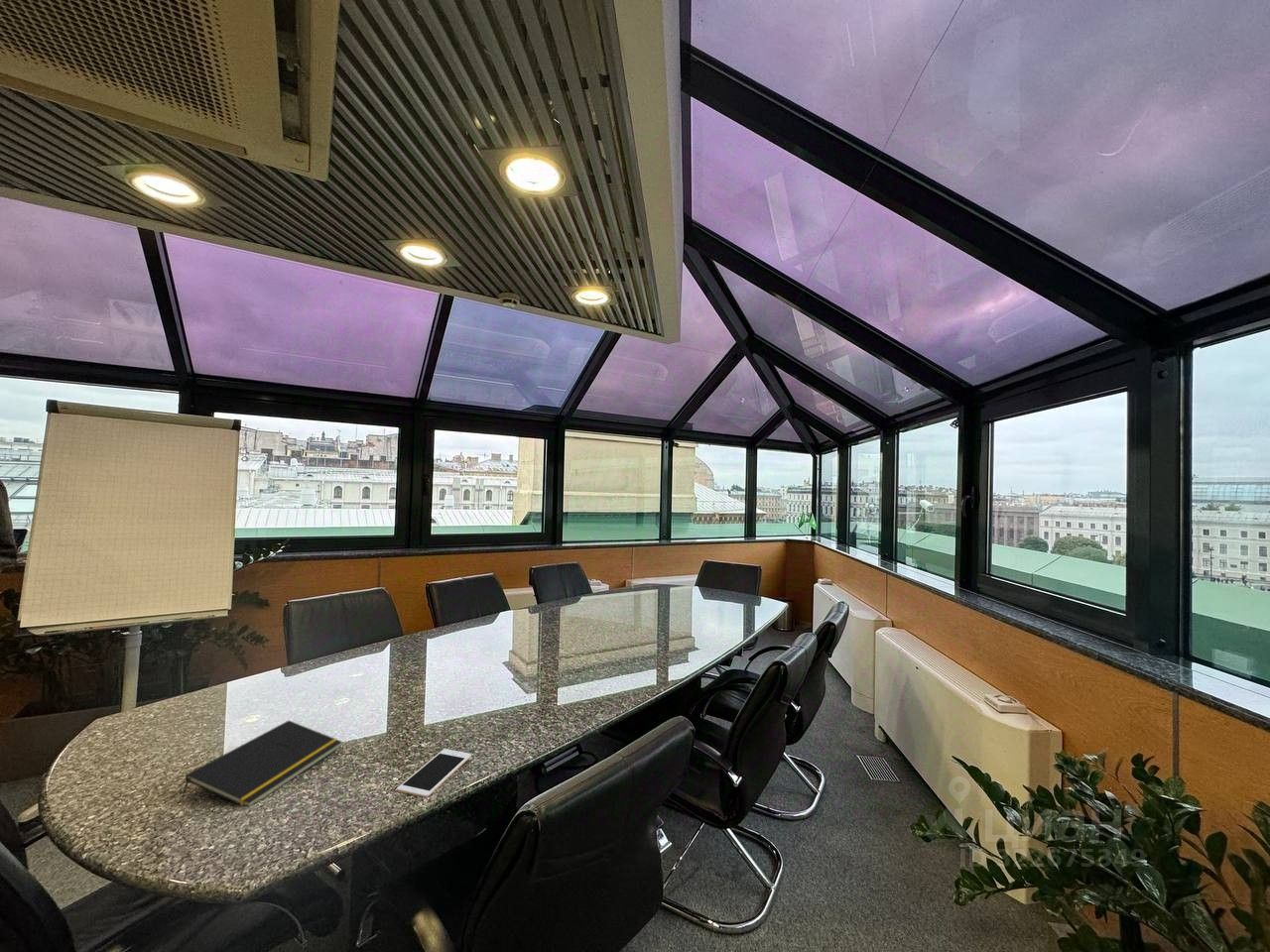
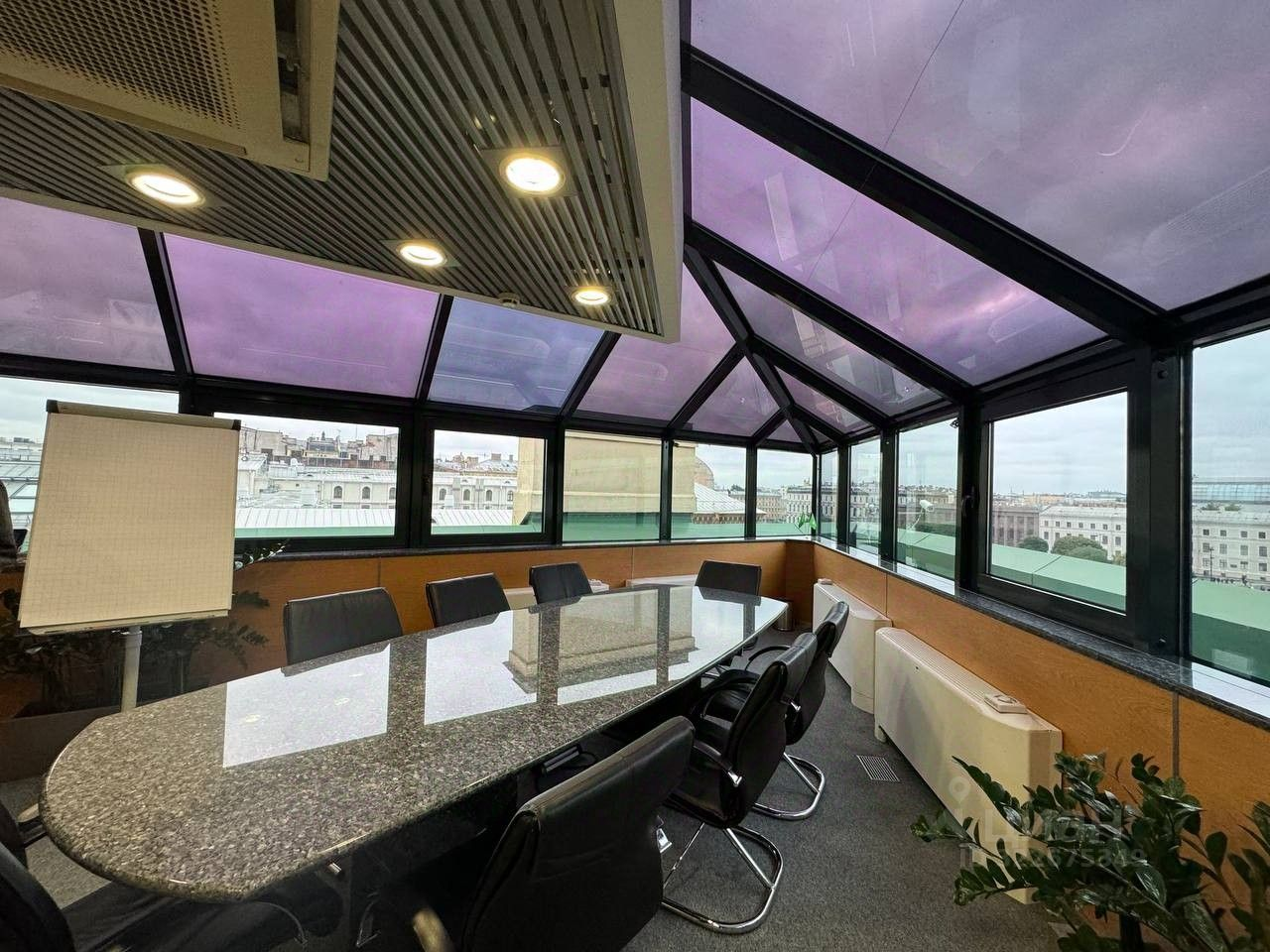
- notepad [182,720,343,806]
- cell phone [396,748,472,798]
